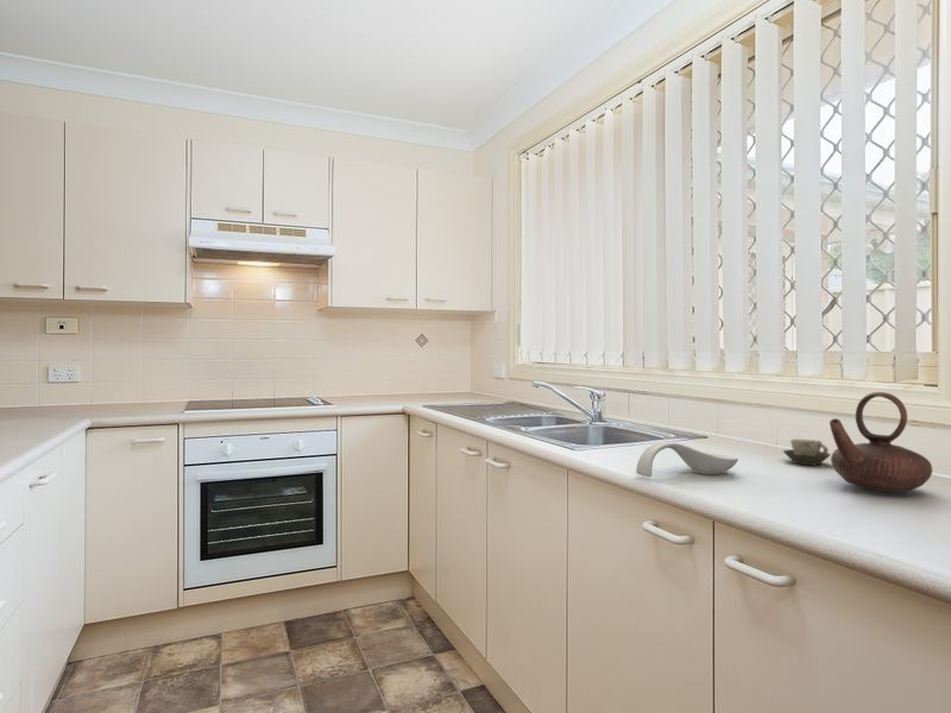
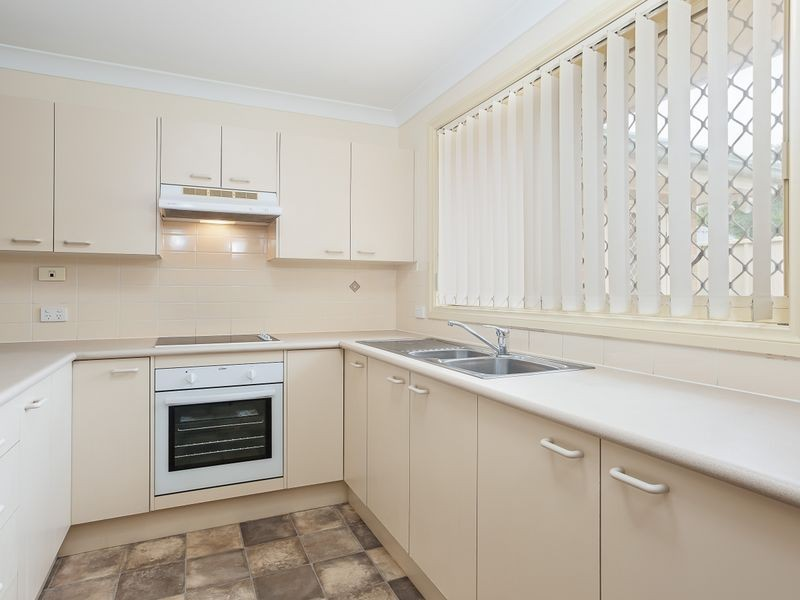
- teapot [829,391,933,493]
- spoon rest [635,440,739,478]
- cup [782,438,832,466]
